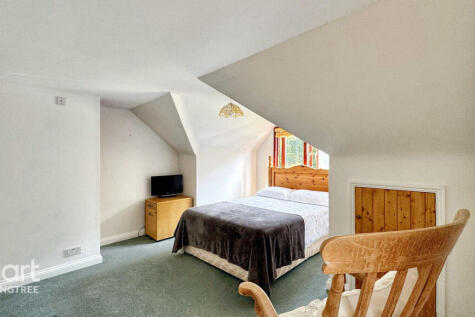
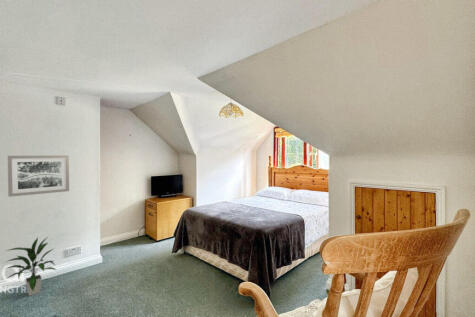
+ indoor plant [4,235,57,297]
+ wall art [7,154,70,198]
